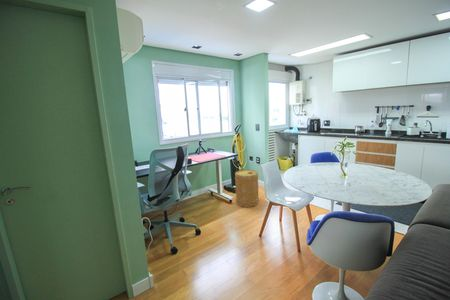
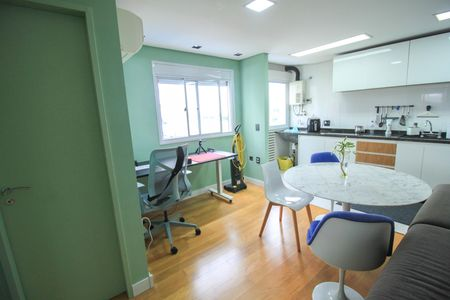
- basket [234,169,260,208]
